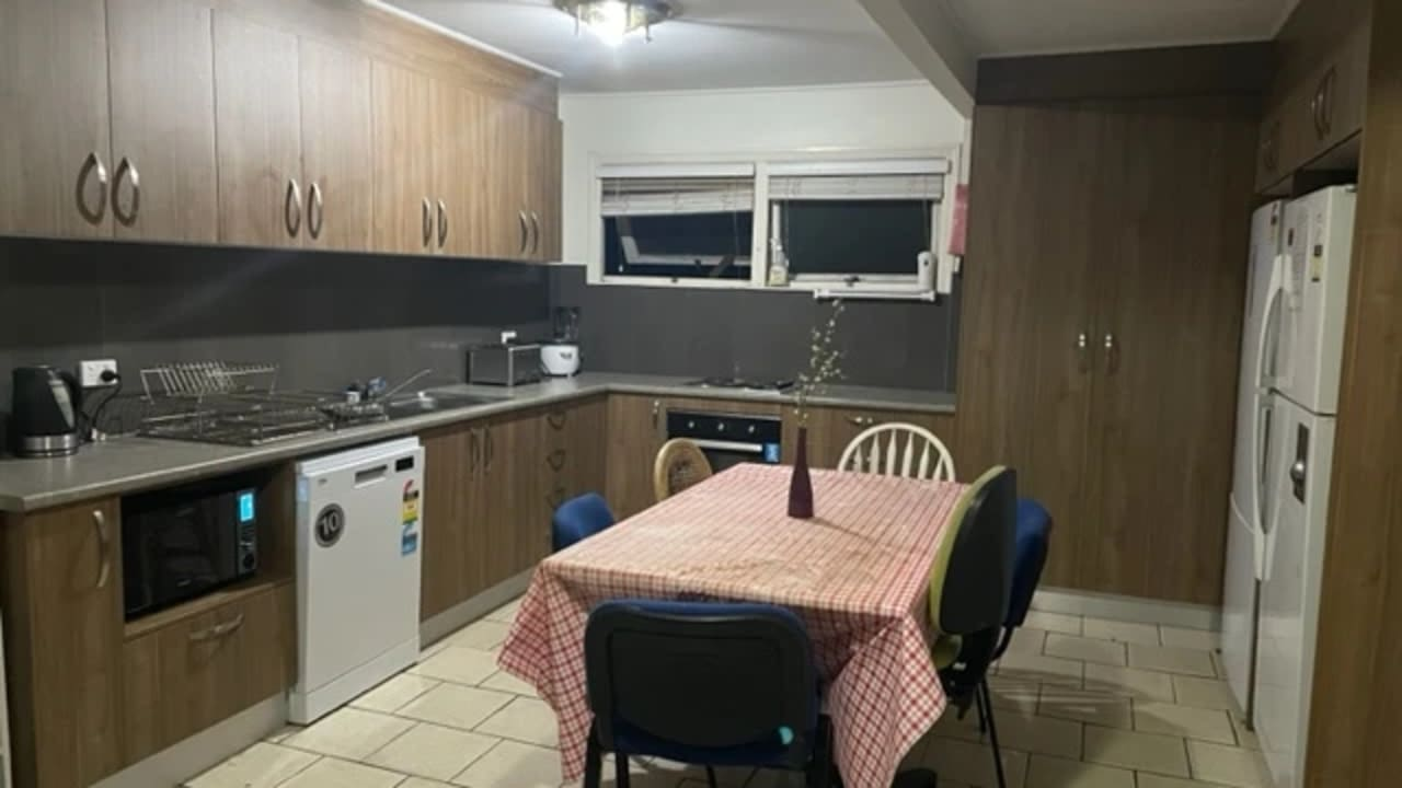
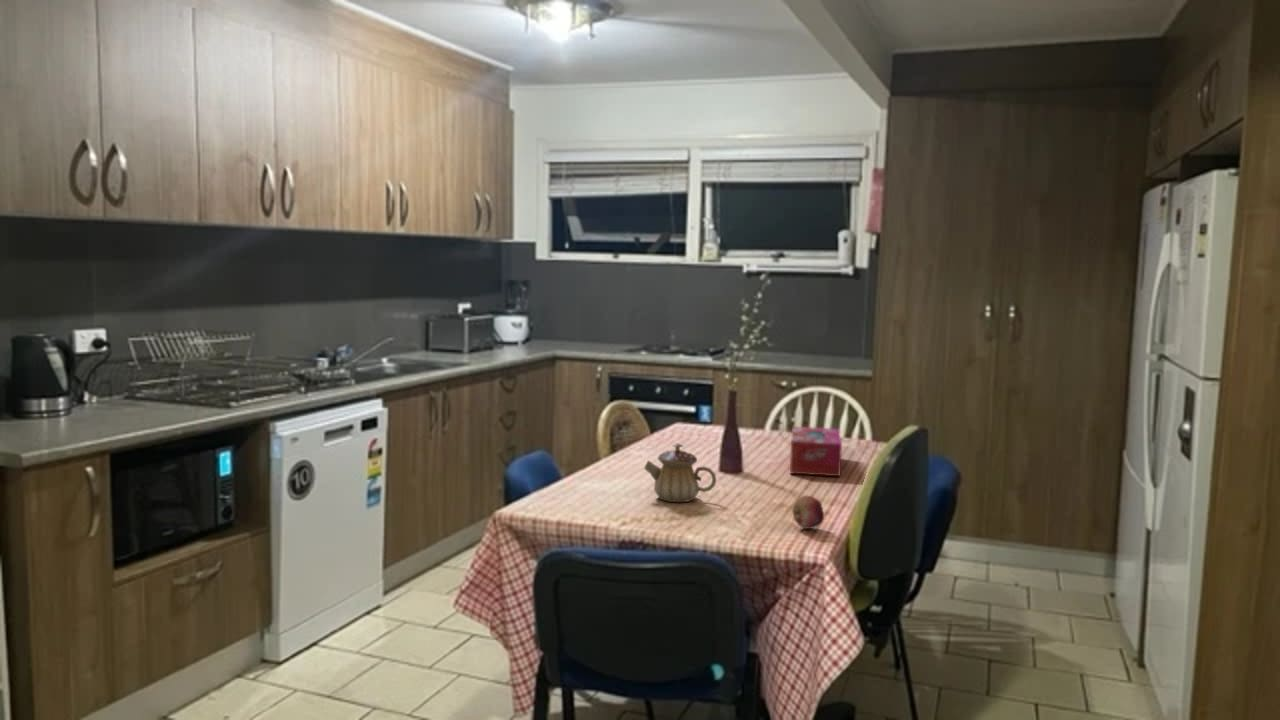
+ tissue box [789,426,843,477]
+ fruit [791,494,825,530]
+ teapot [643,442,717,503]
